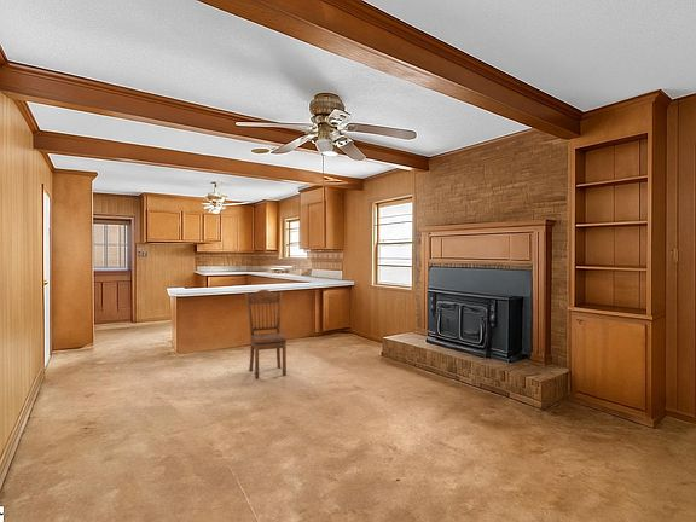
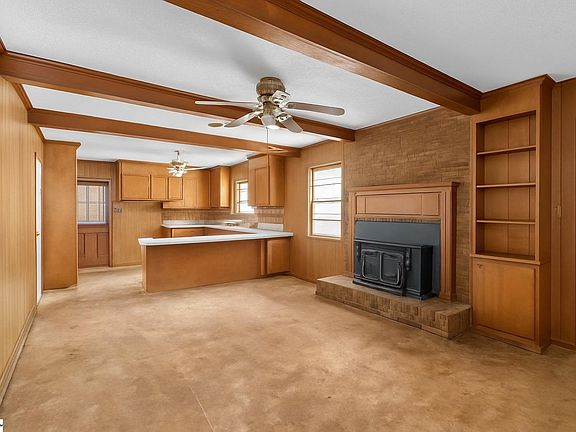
- dining chair [244,289,288,379]
